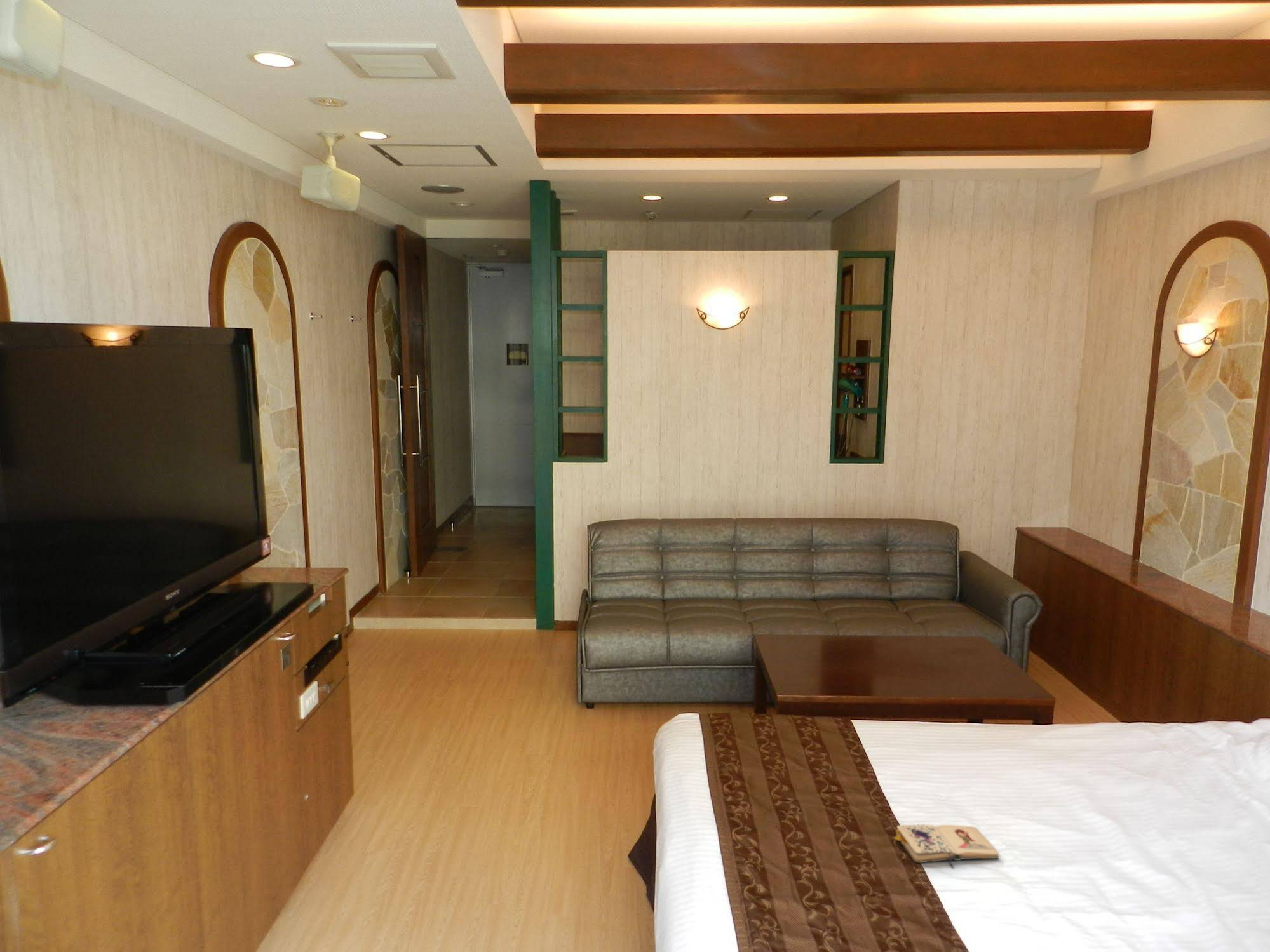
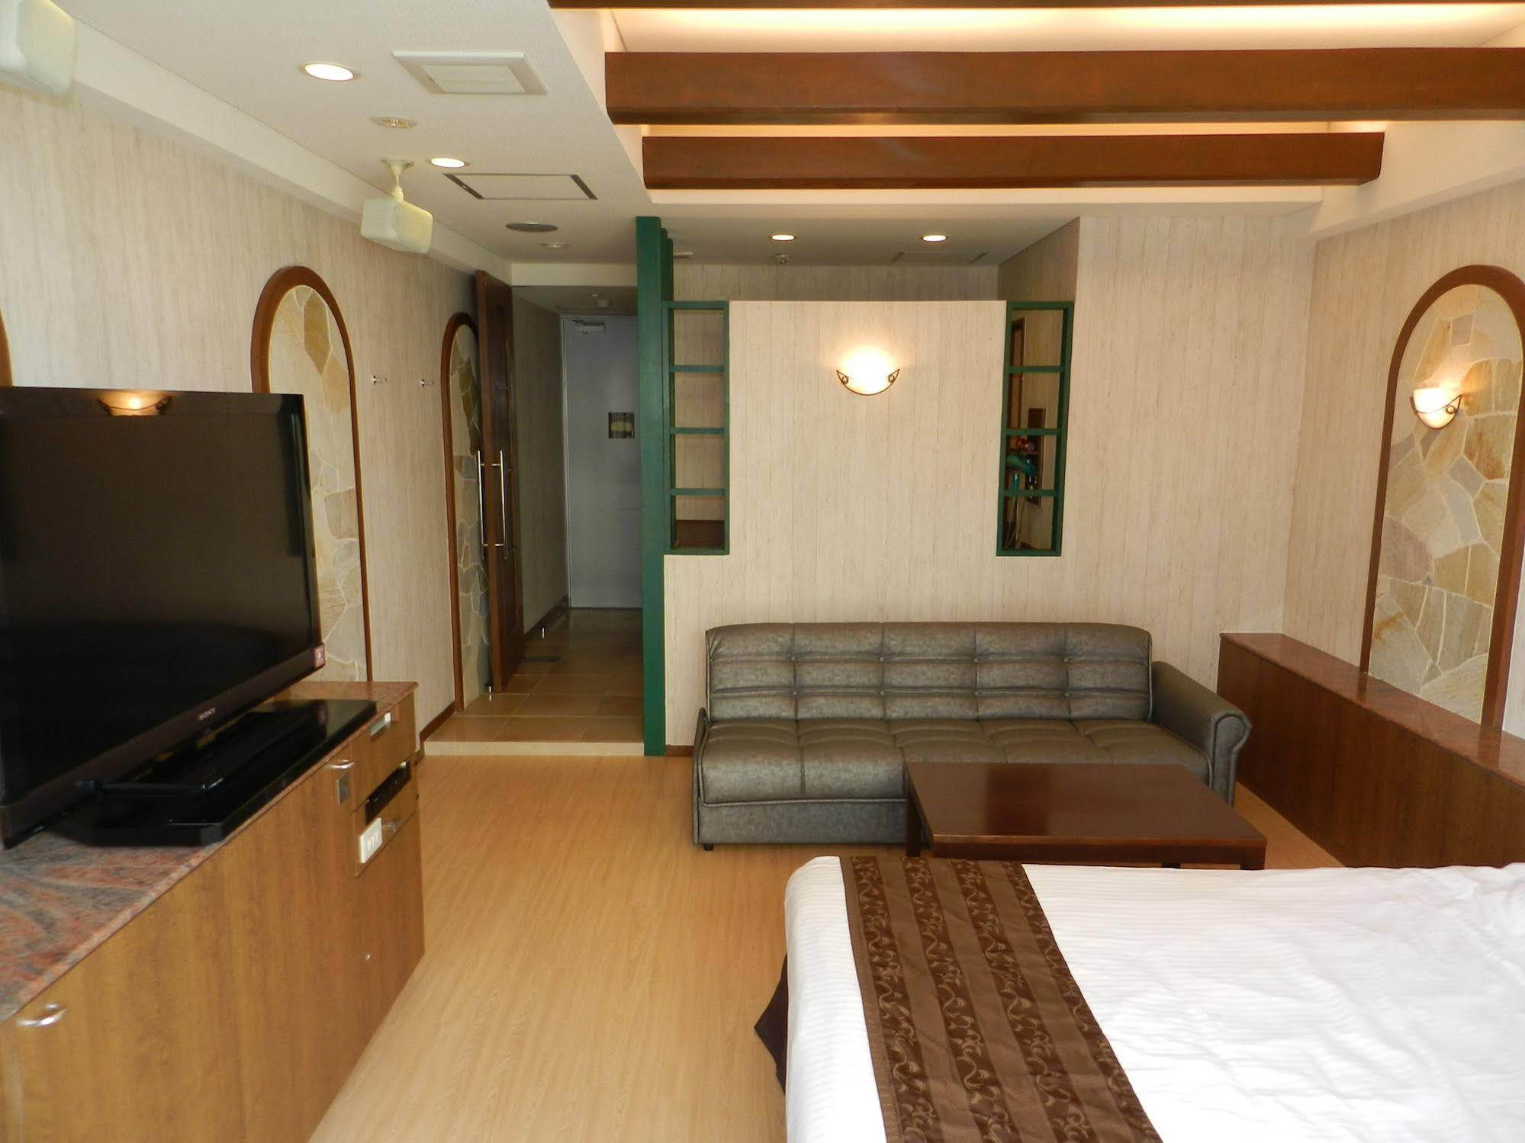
- paperback book [892,824,999,868]
